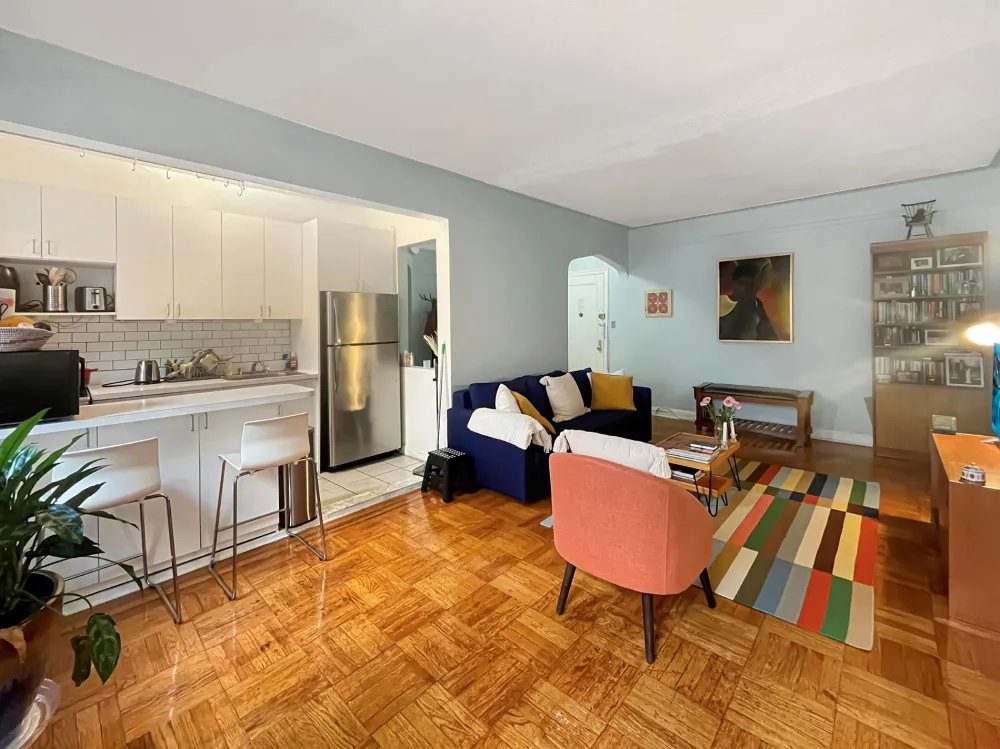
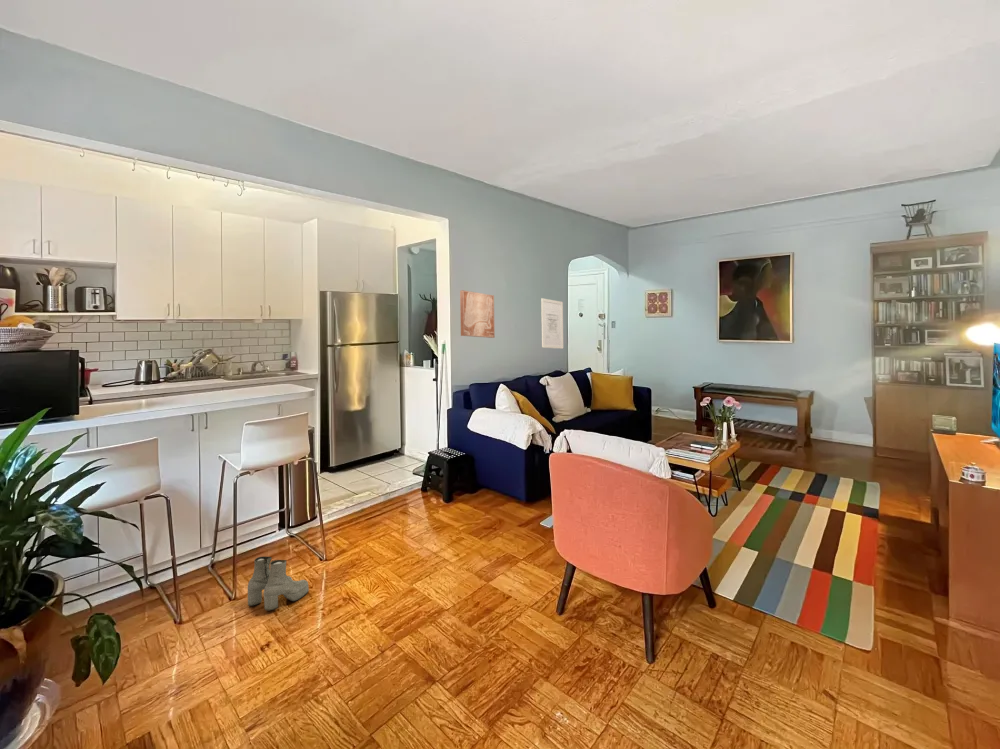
+ wall art [459,289,496,339]
+ wall art [540,297,564,350]
+ boots [247,555,310,612]
